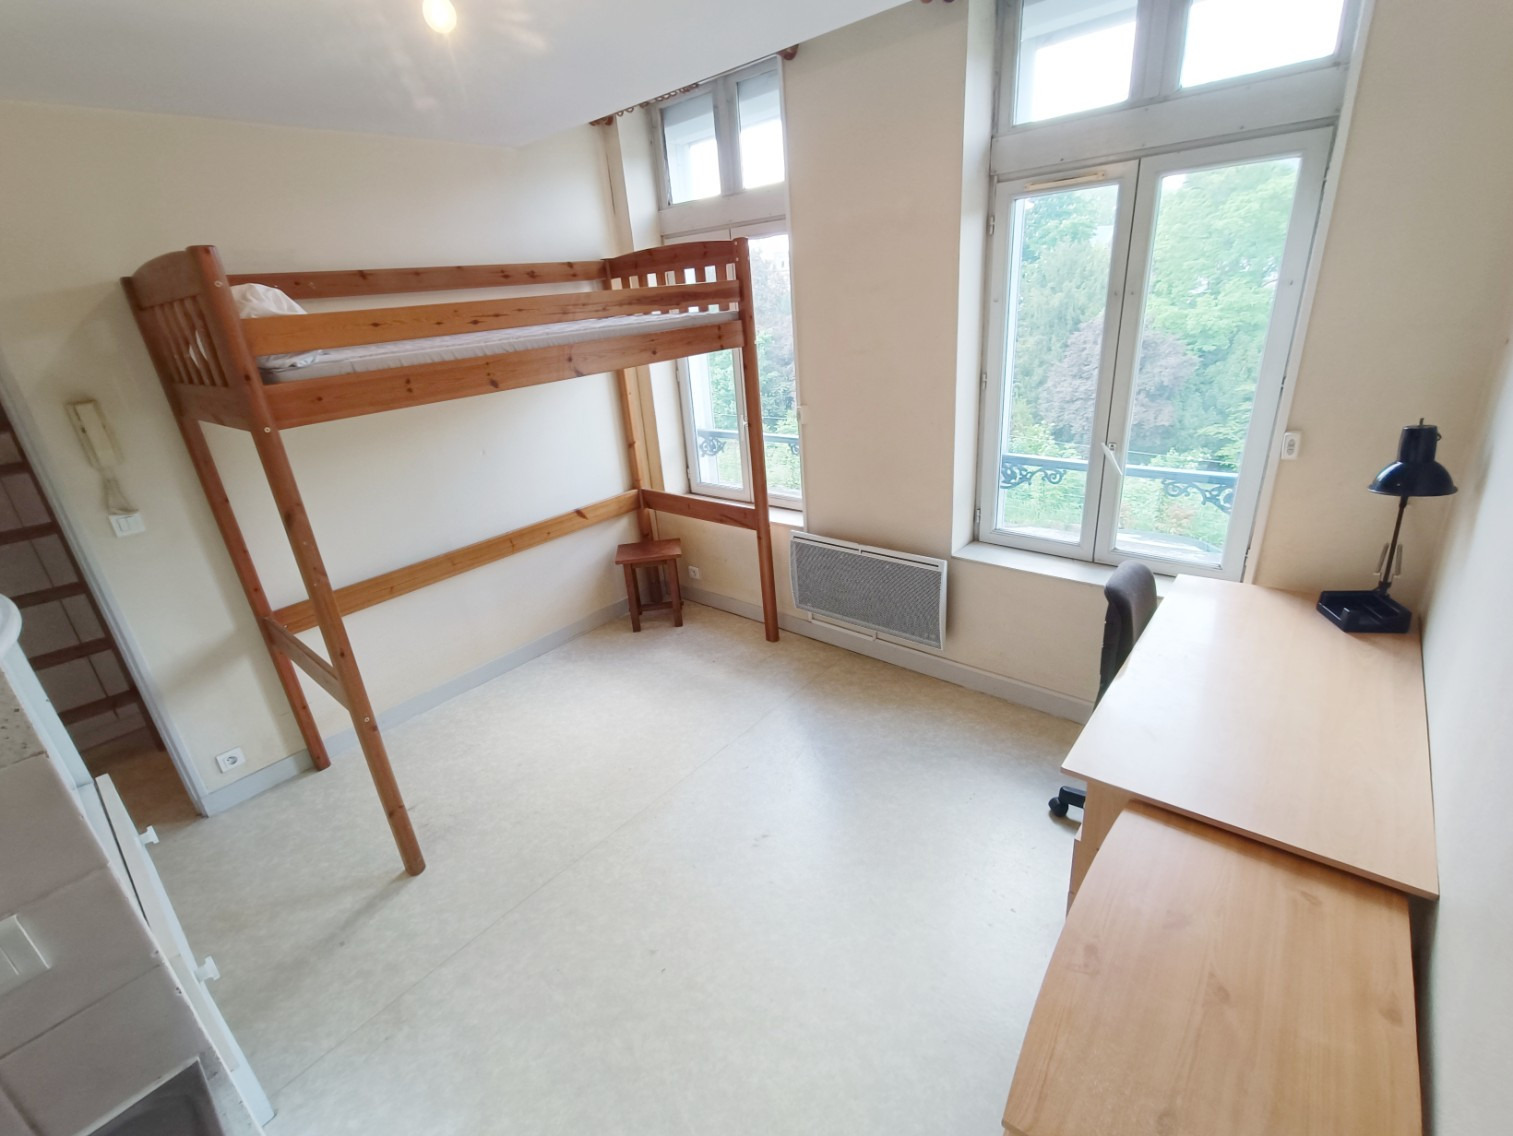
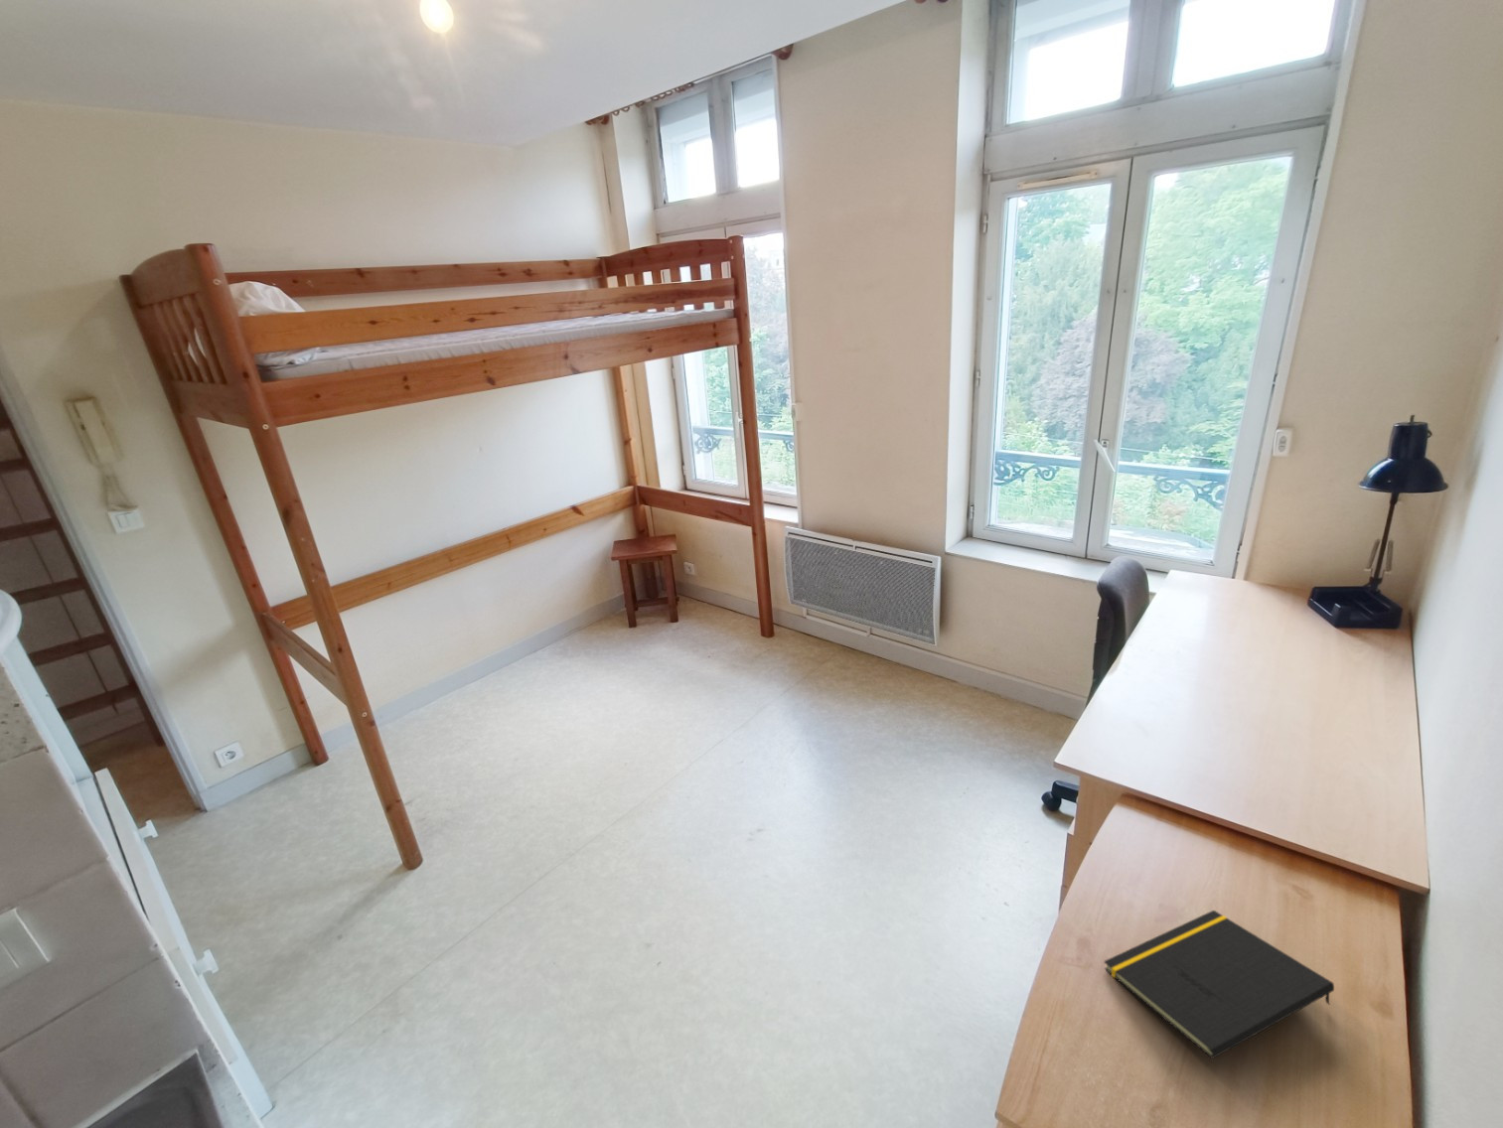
+ notepad [1102,910,1335,1059]
